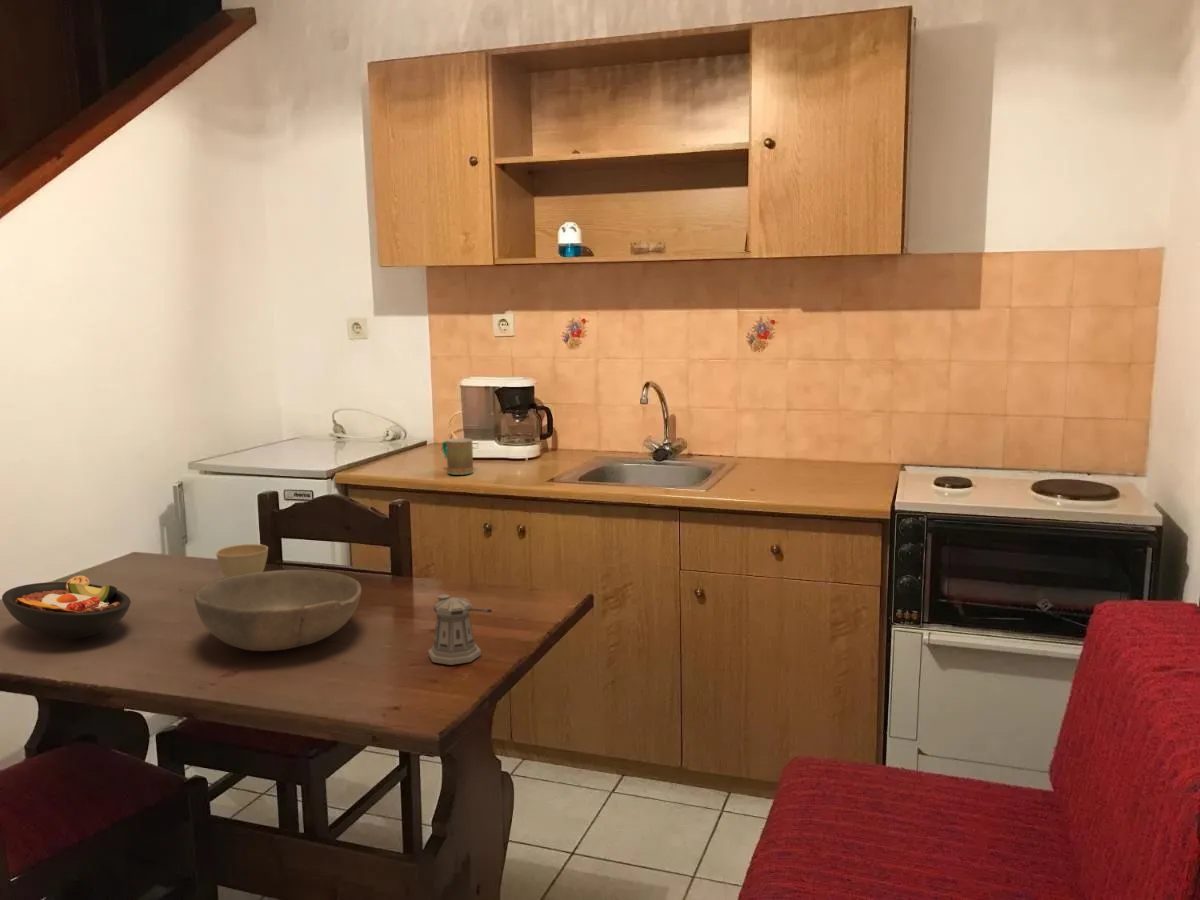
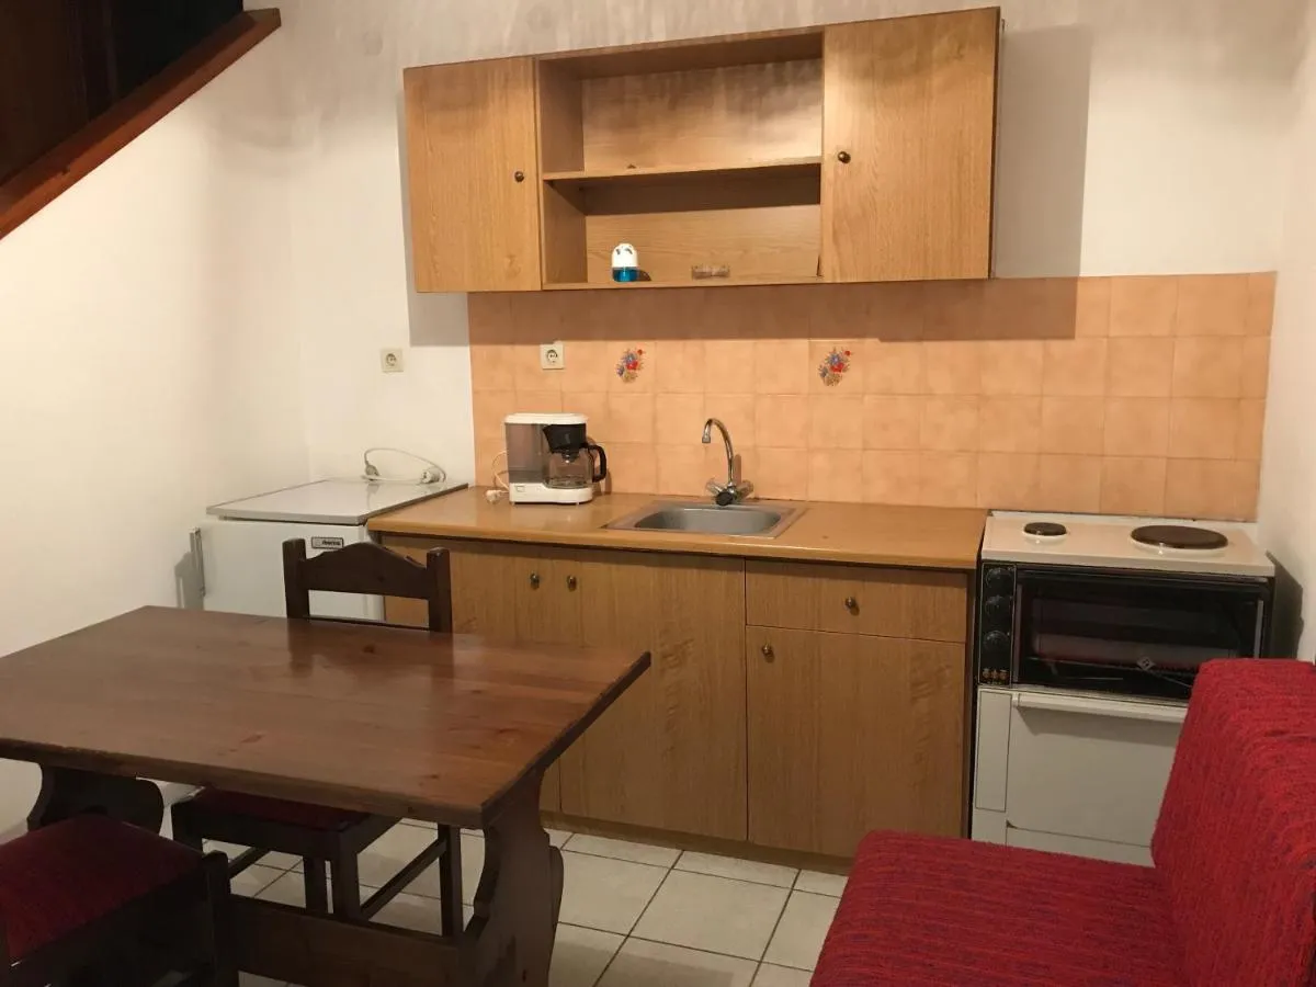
- mug [441,437,474,476]
- flower pot [215,543,269,578]
- bowl [194,569,362,652]
- pepper shaker [427,594,493,666]
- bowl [1,575,132,639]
